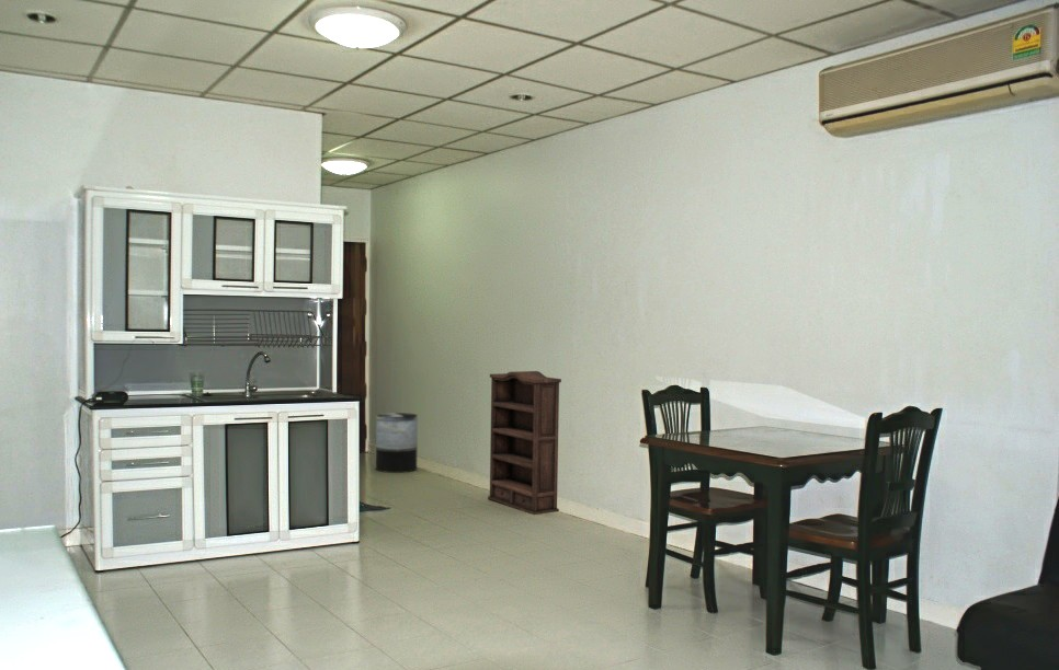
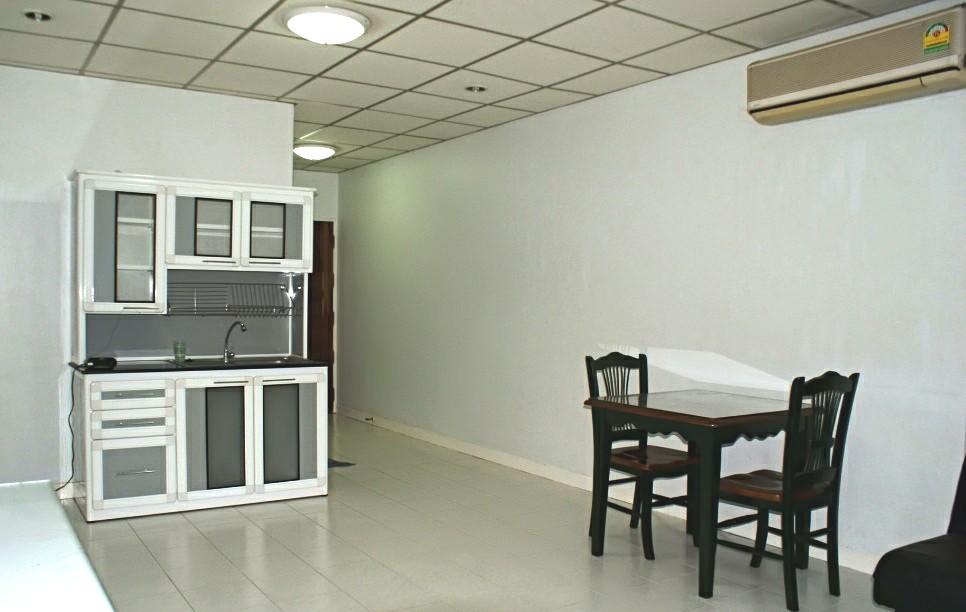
- trash can [375,412,419,474]
- bookshelf [487,370,562,516]
